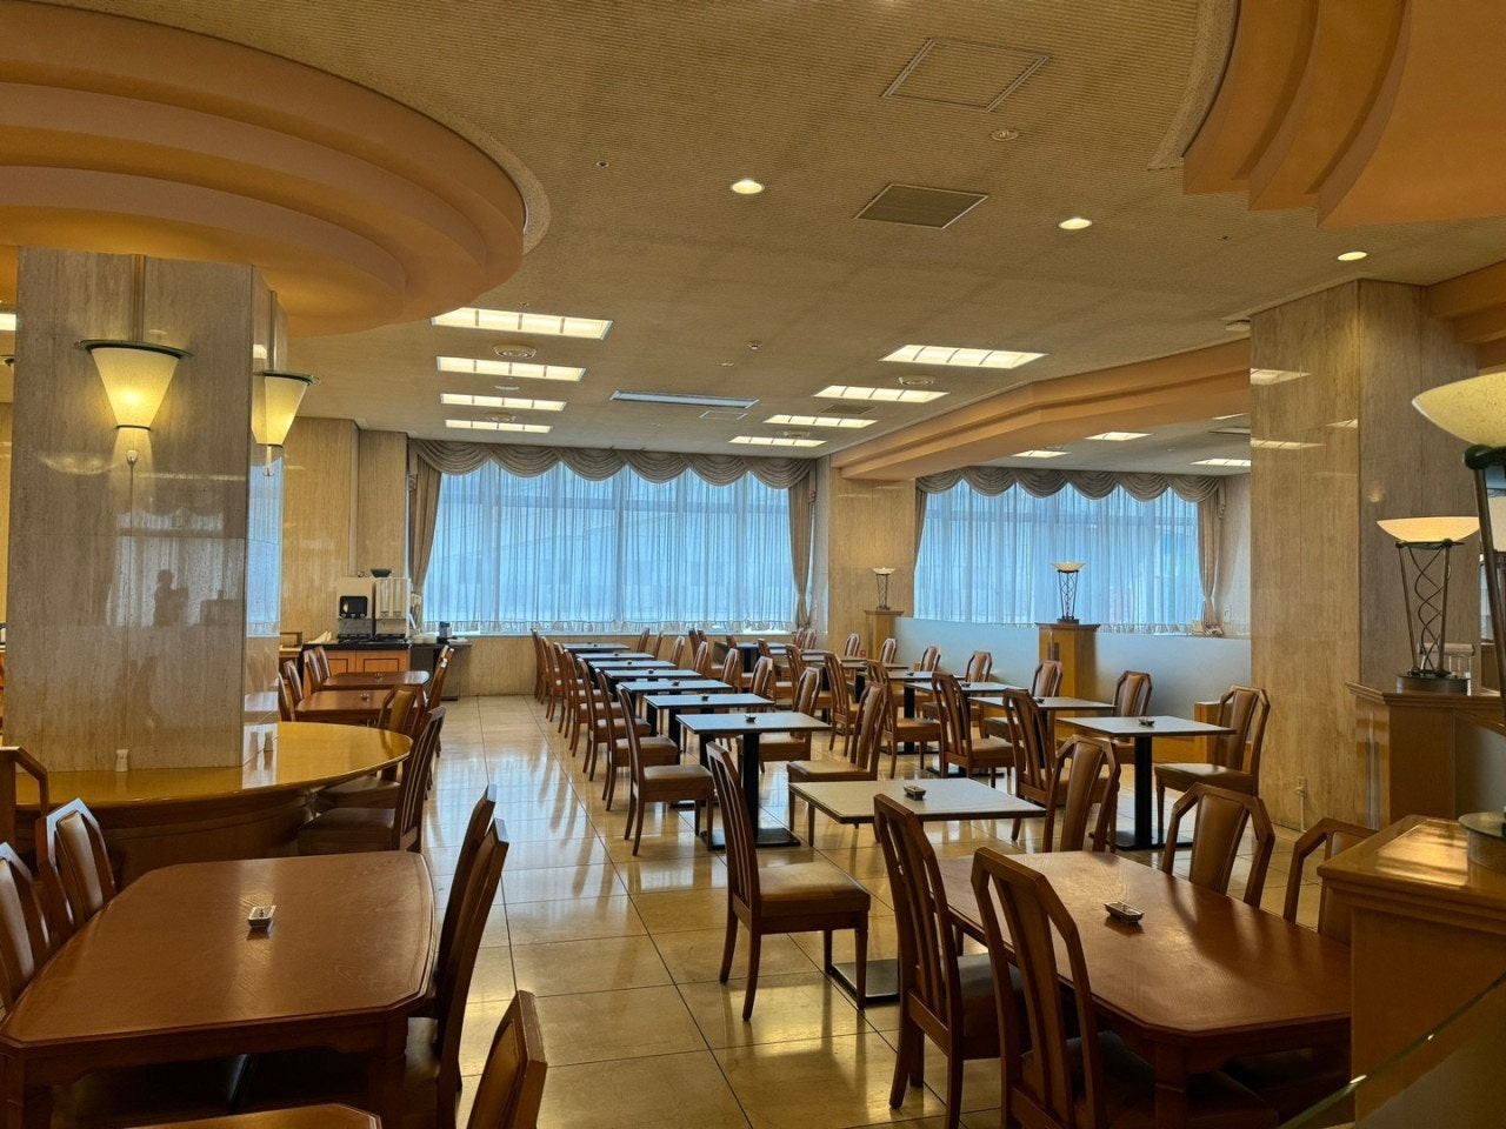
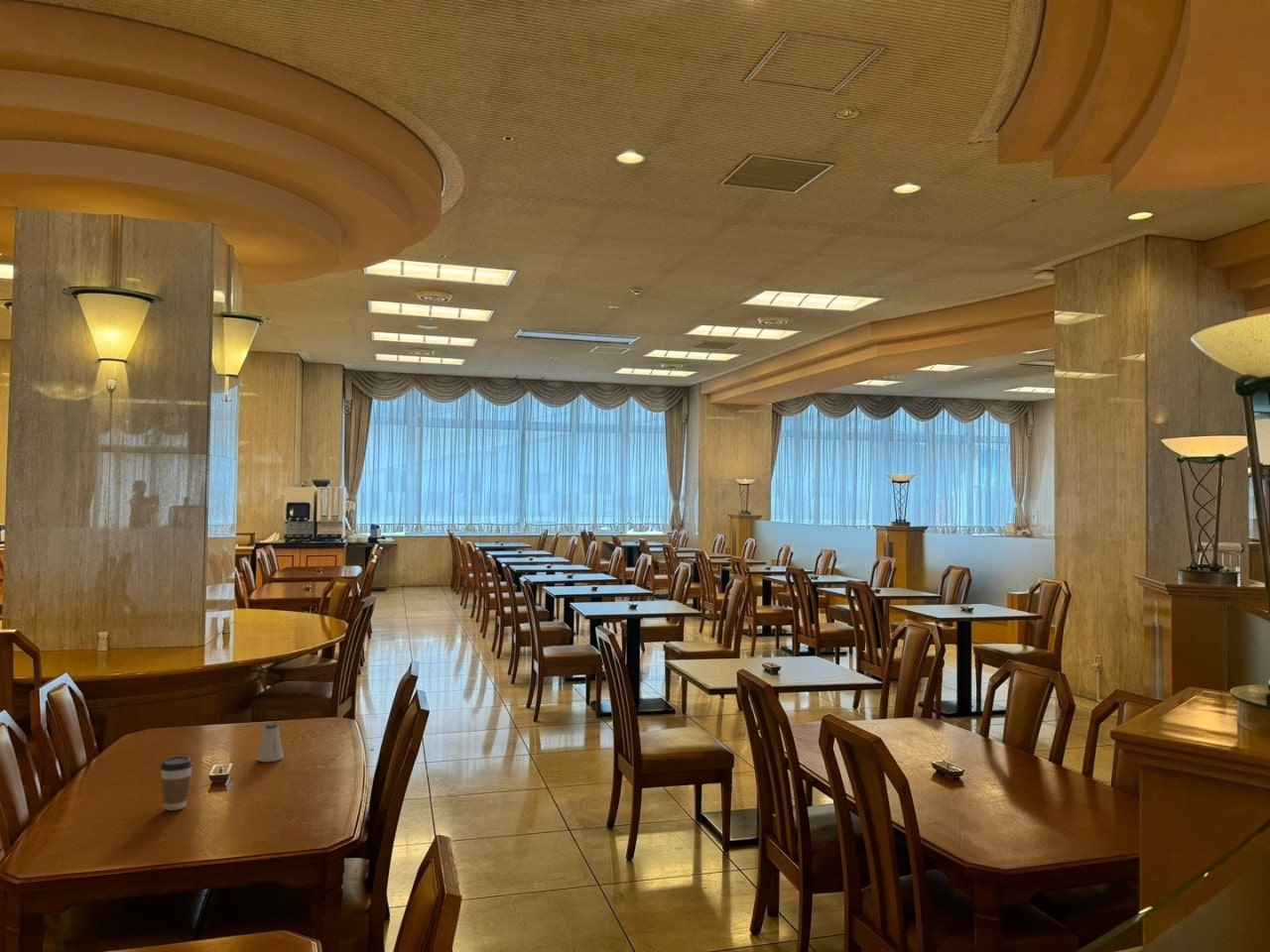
+ coffee cup [159,756,193,811]
+ saltshaker [256,722,285,763]
